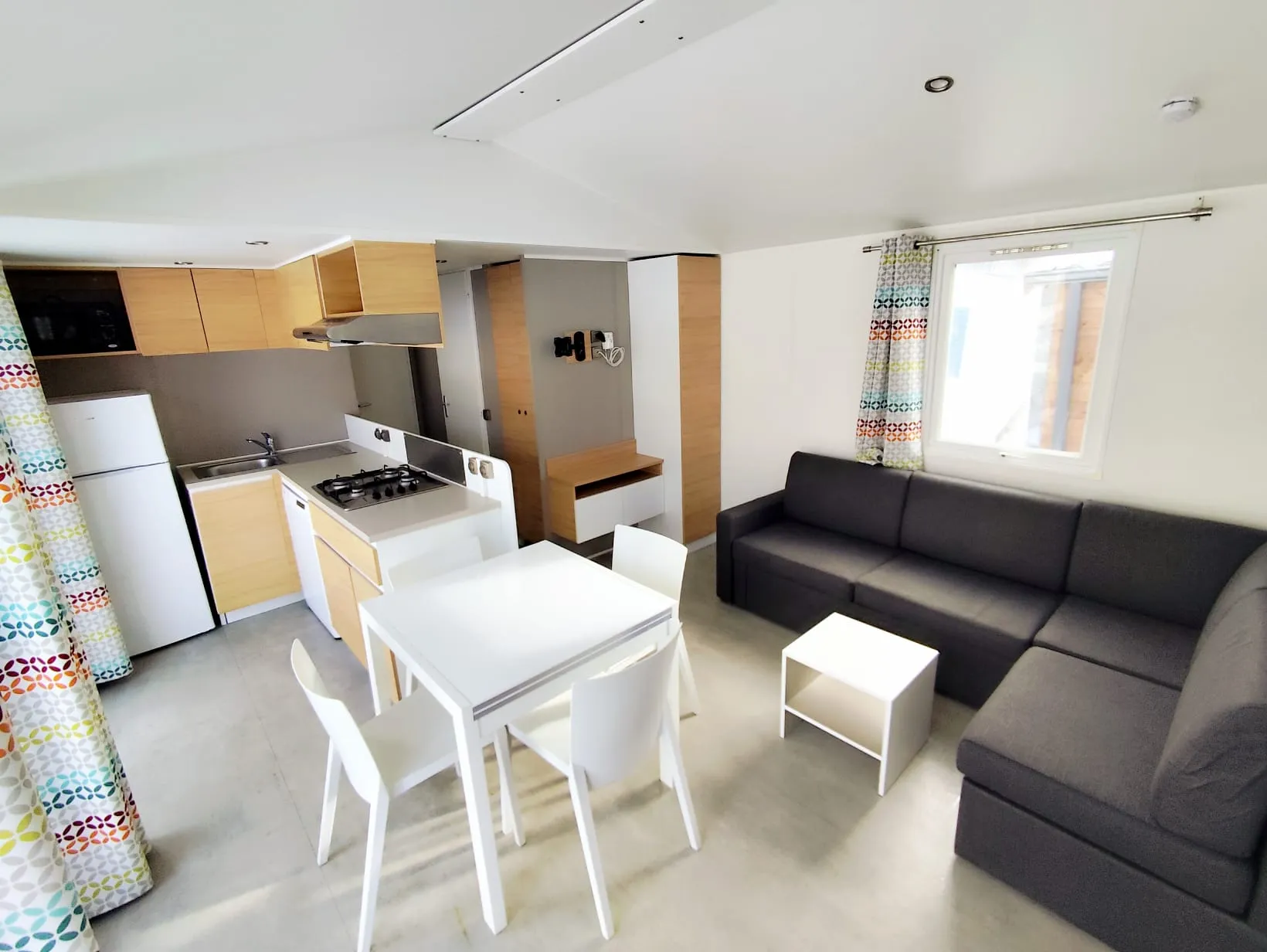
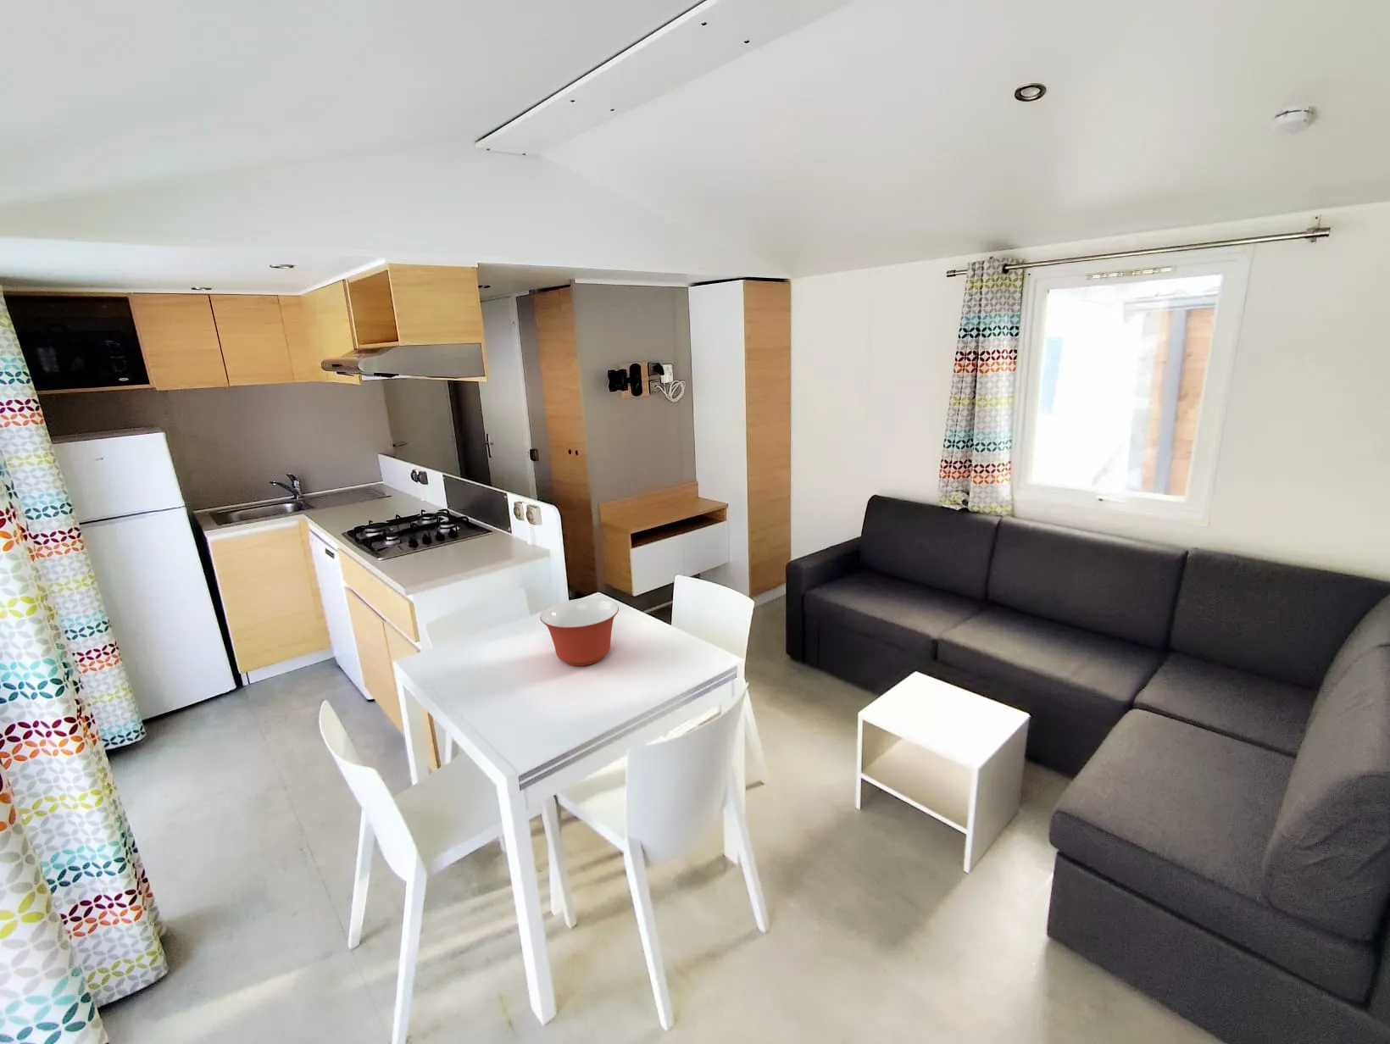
+ mixing bowl [539,598,620,667]
